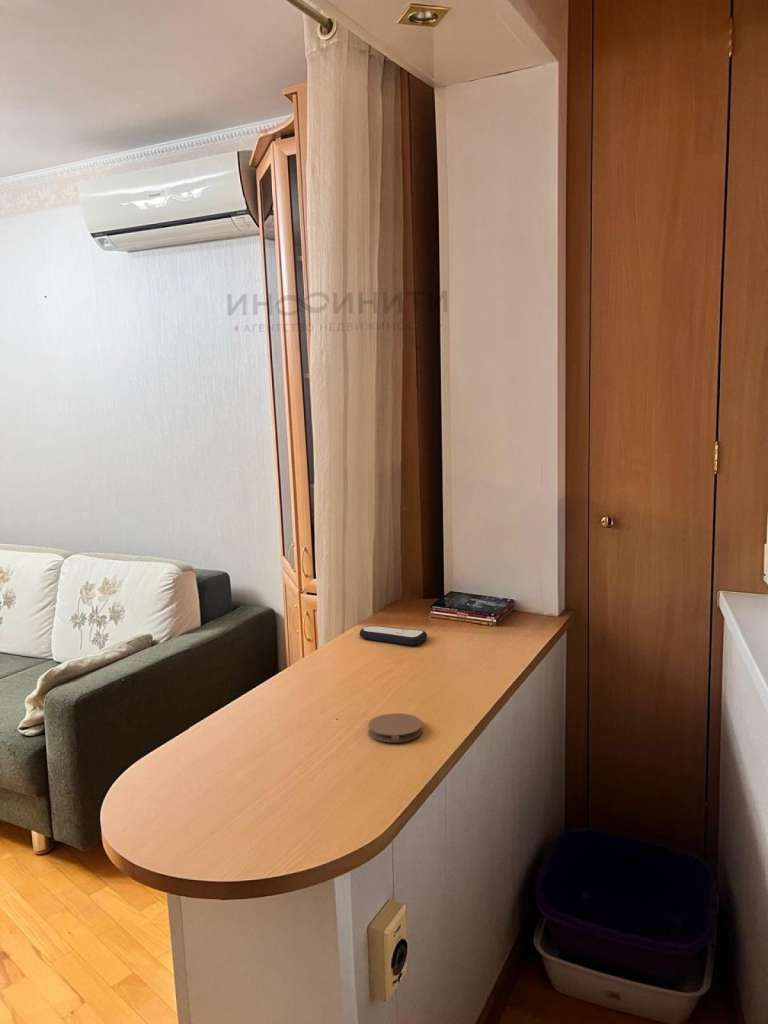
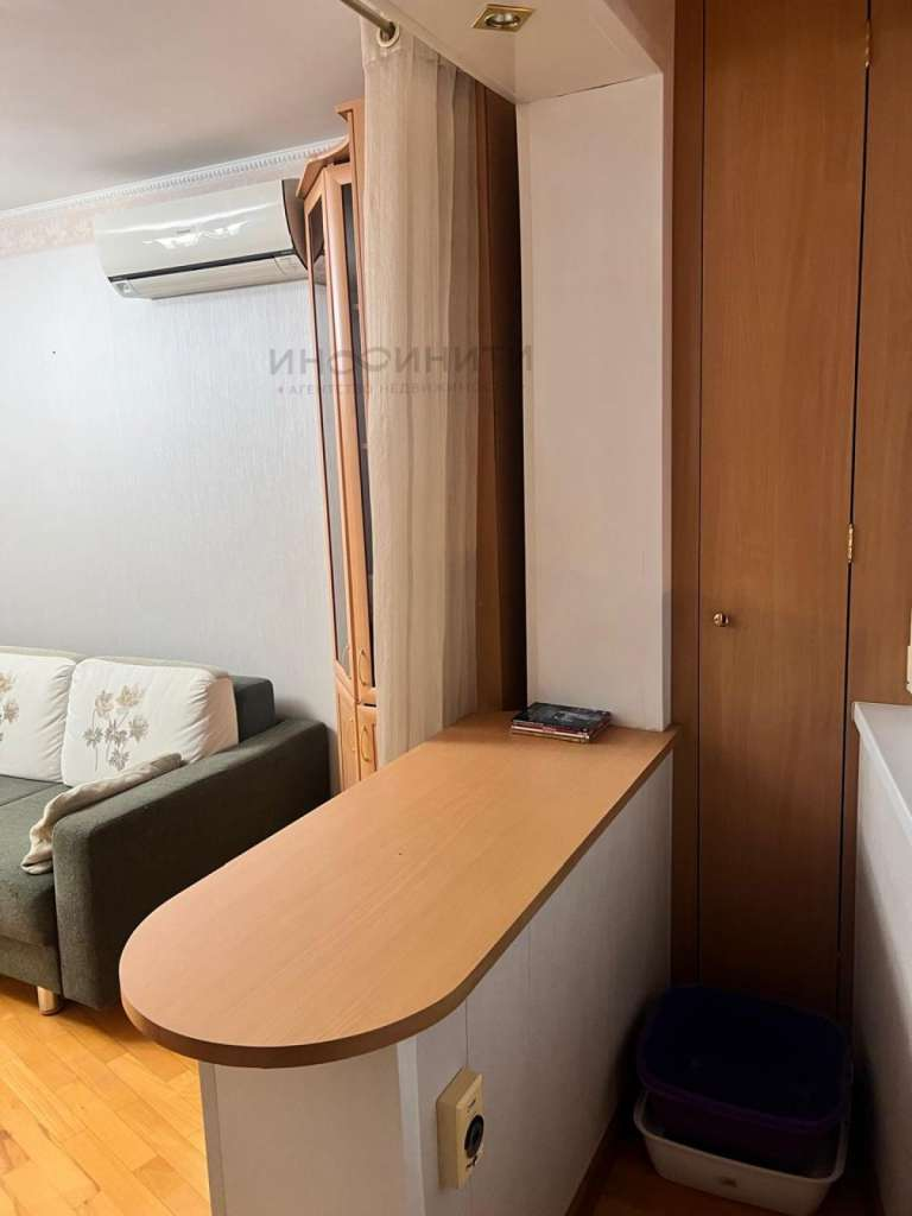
- remote control [358,625,428,646]
- coaster [367,712,423,743]
